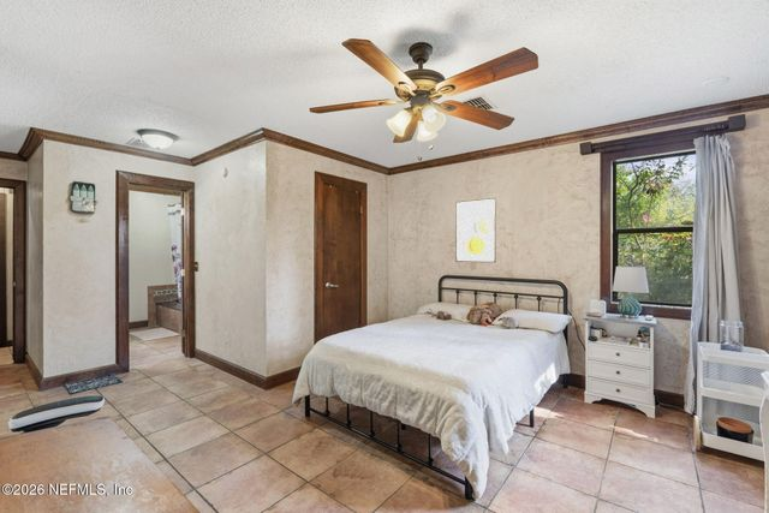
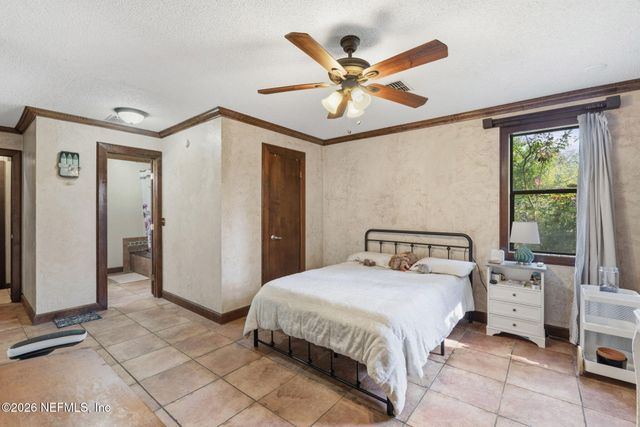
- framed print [454,197,497,263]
